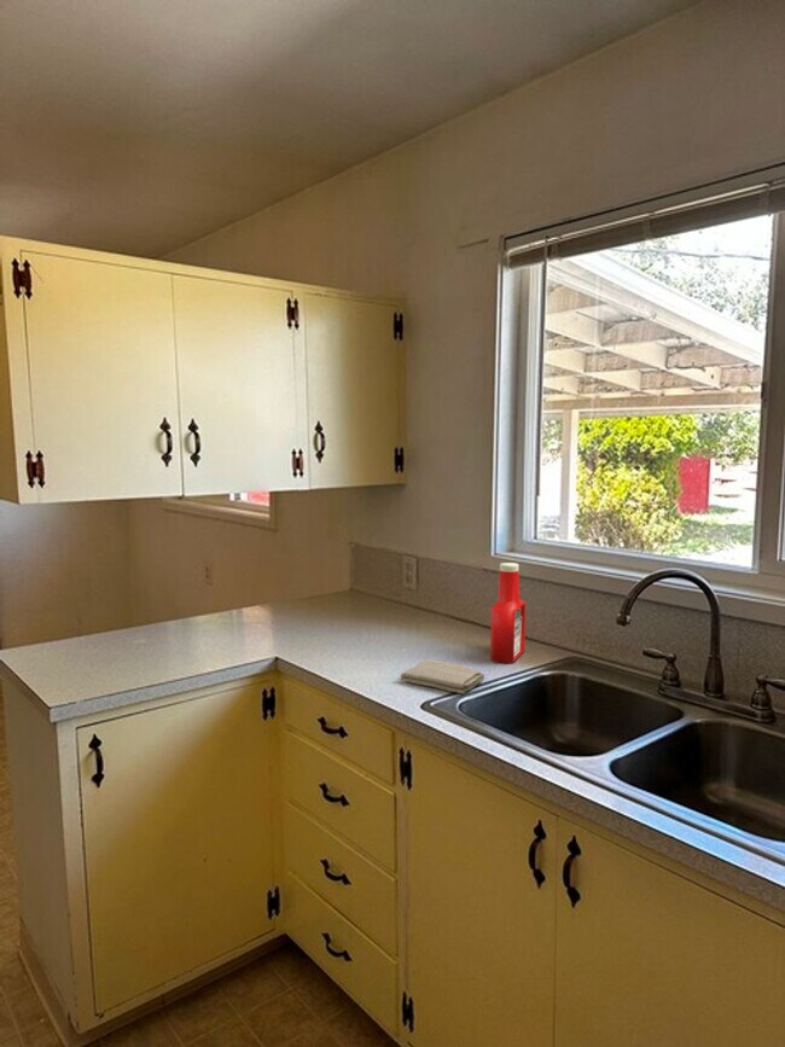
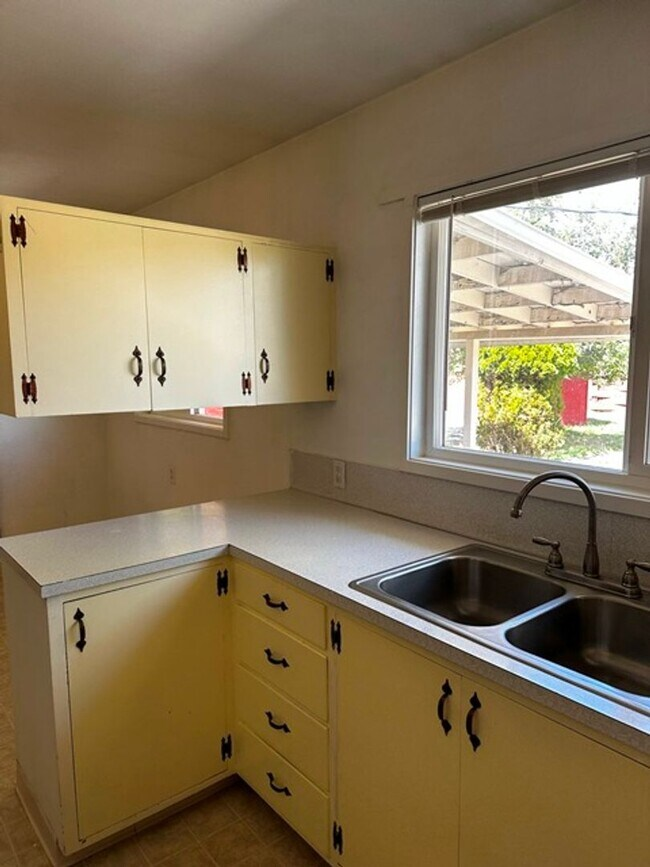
- washcloth [400,658,485,696]
- soap bottle [489,562,527,664]
